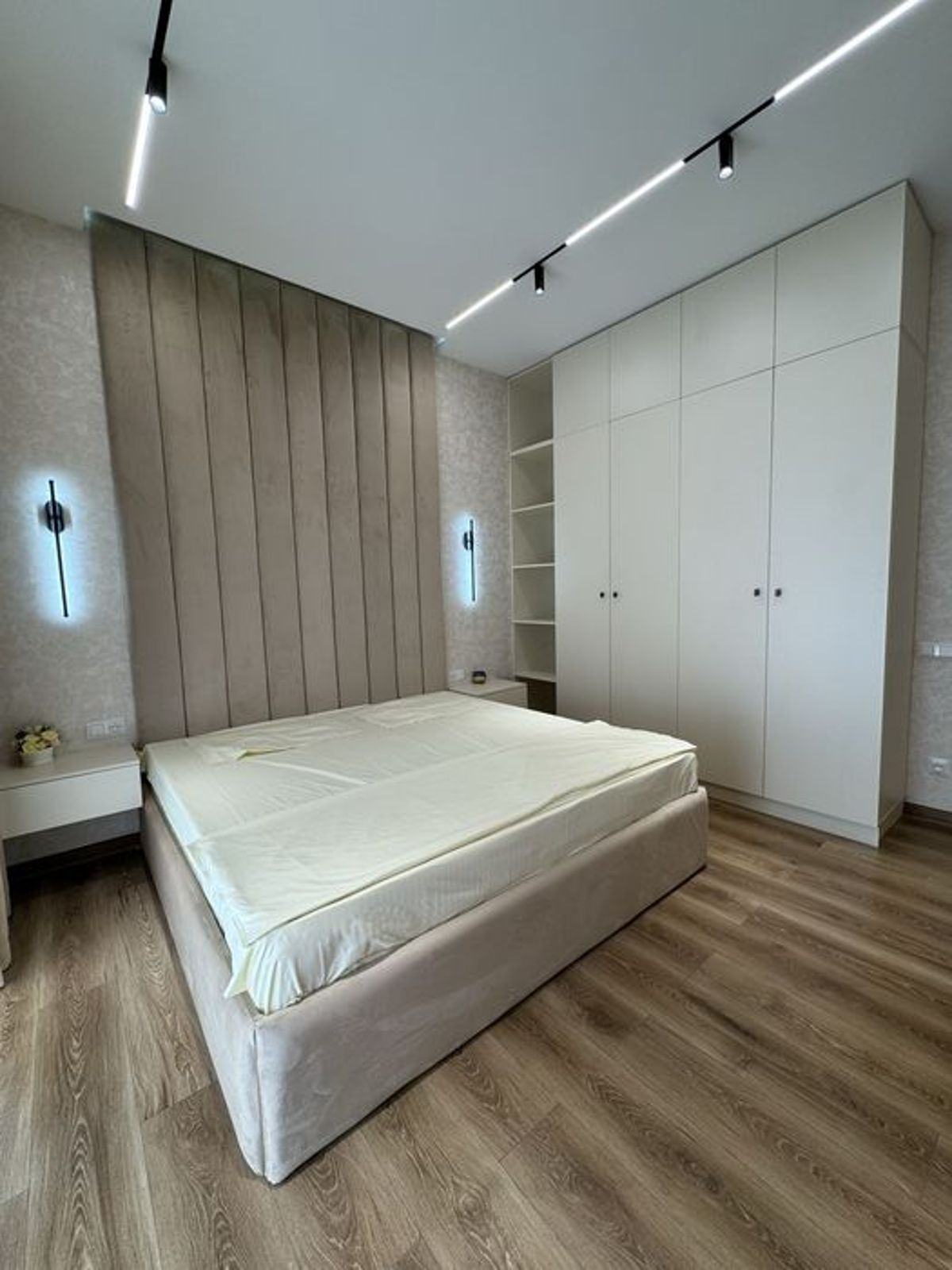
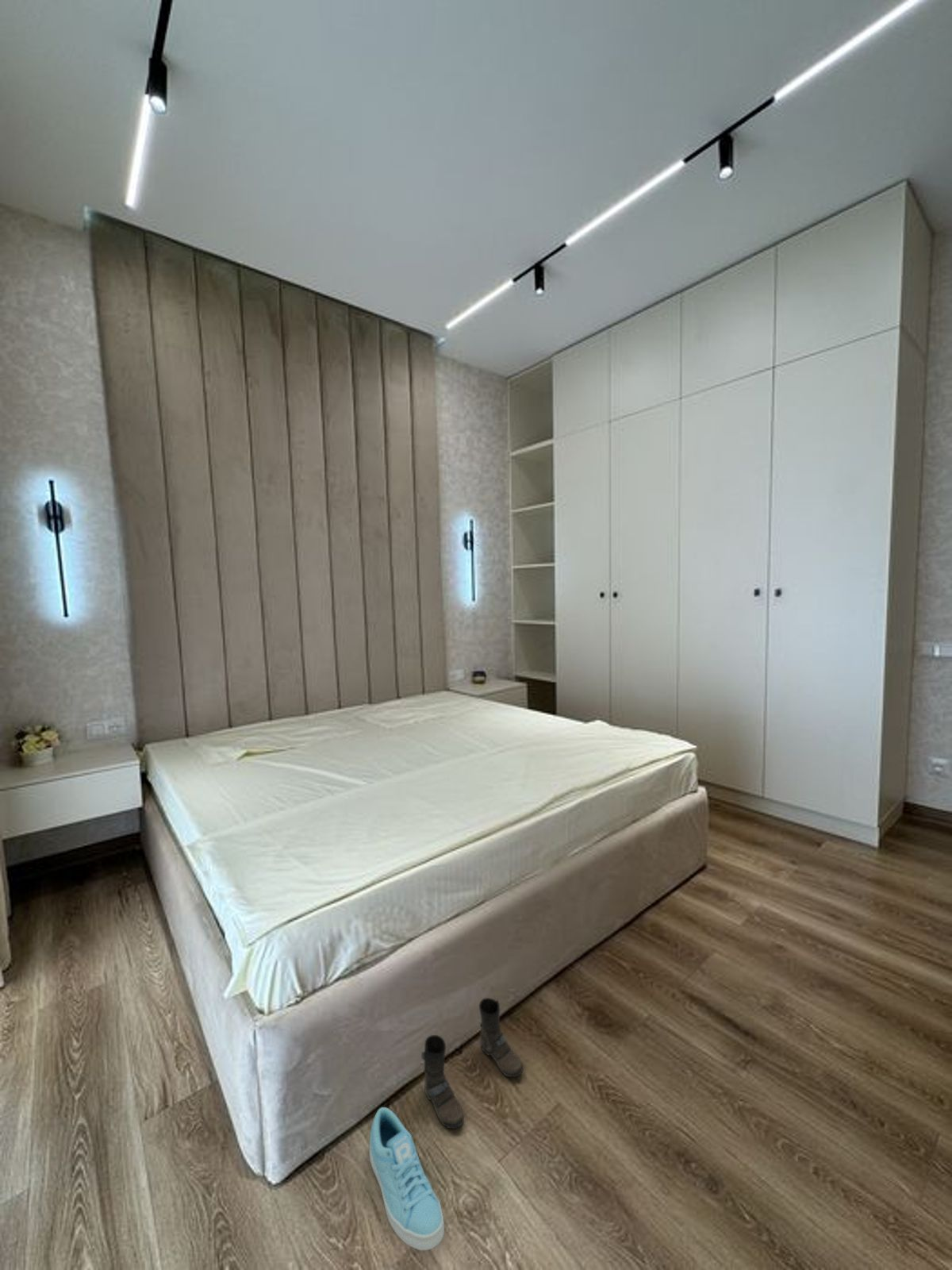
+ sneaker [369,1106,445,1251]
+ boots [420,997,524,1130]
